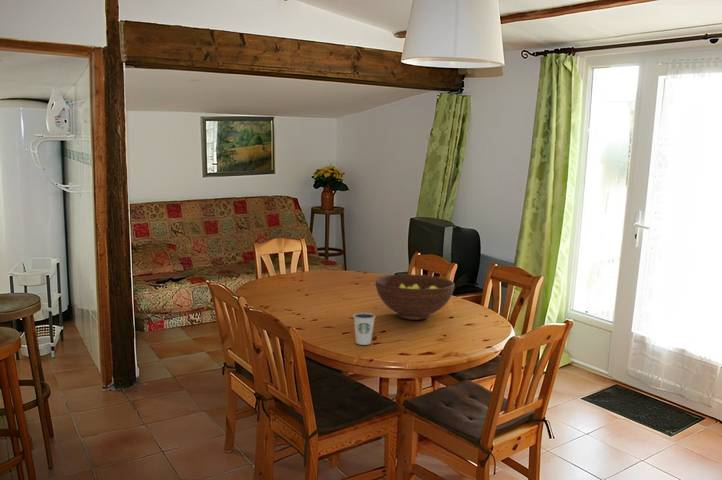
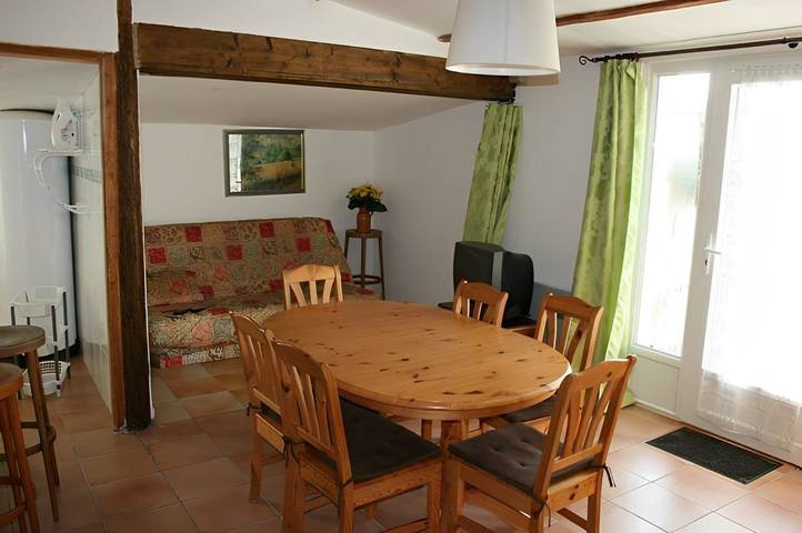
- dixie cup [352,312,376,346]
- fruit bowl [375,273,455,321]
